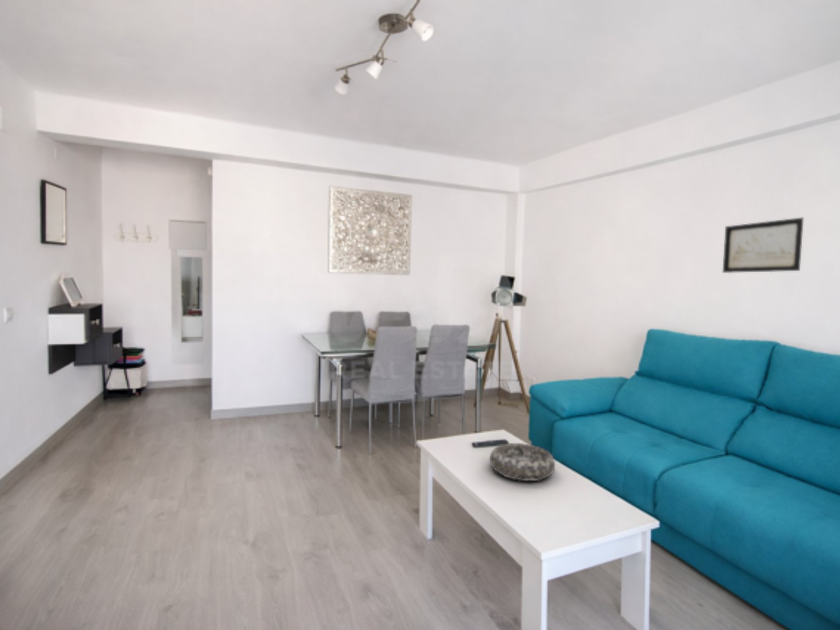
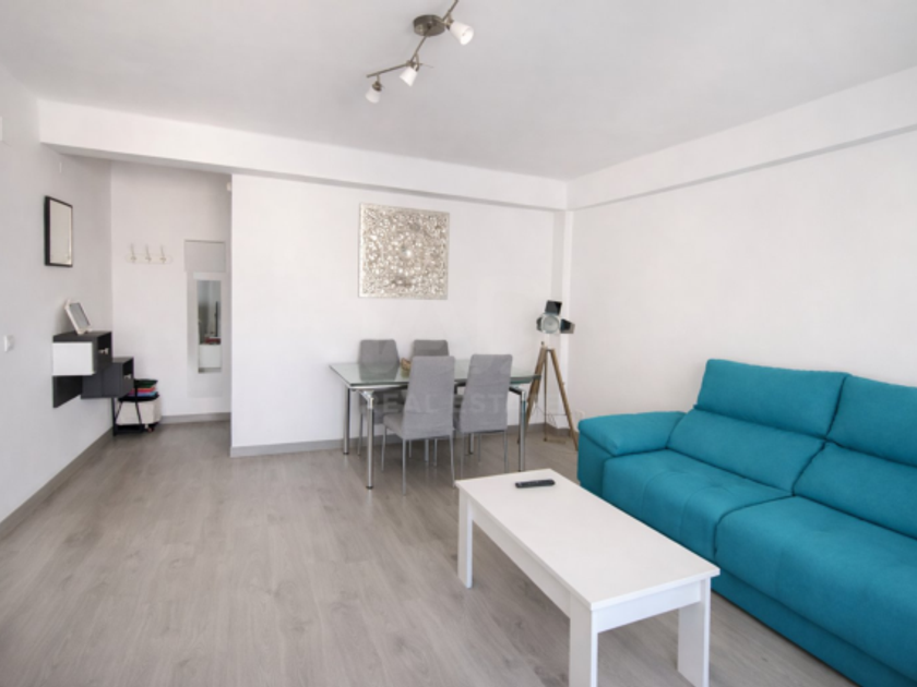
- decorative bowl [489,442,556,482]
- wall art [722,217,804,274]
